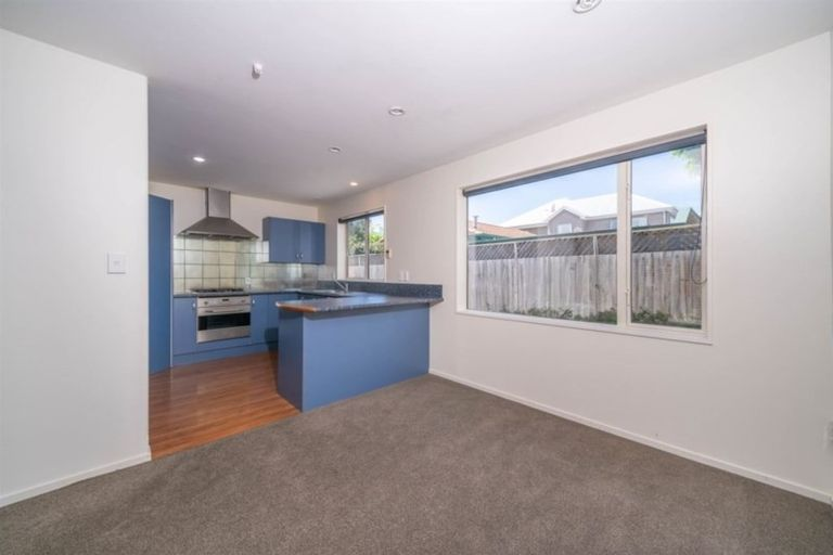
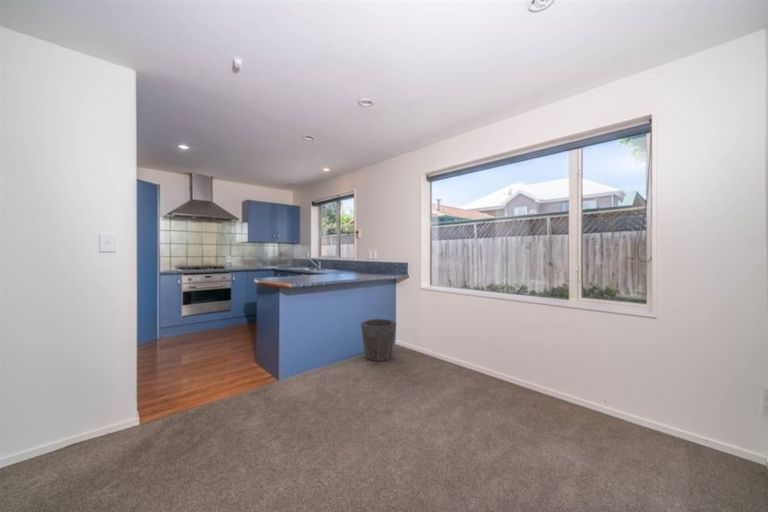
+ waste bin [360,318,397,362]
